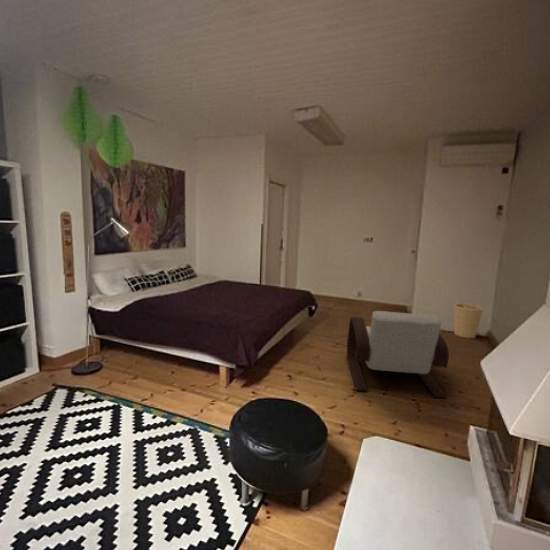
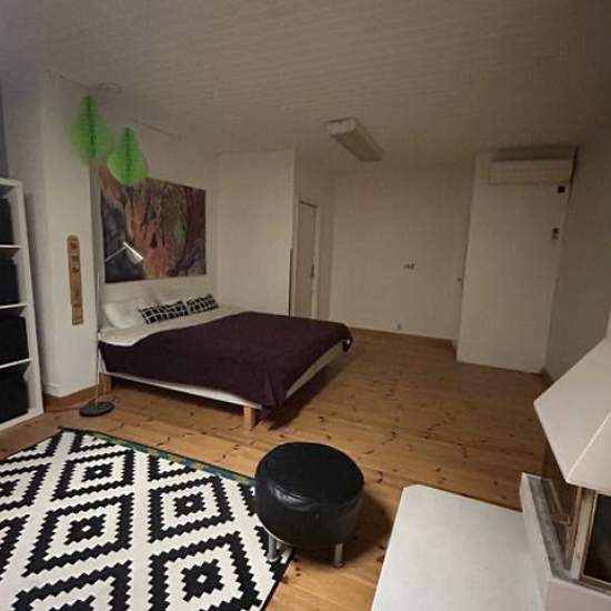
- armchair [346,310,450,399]
- basket [453,298,484,339]
